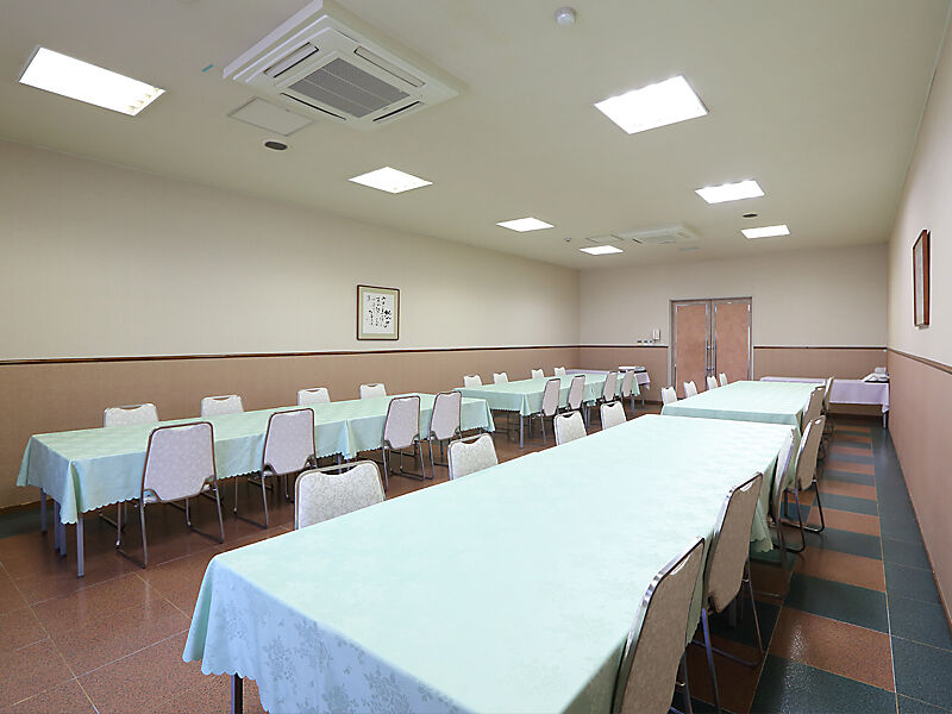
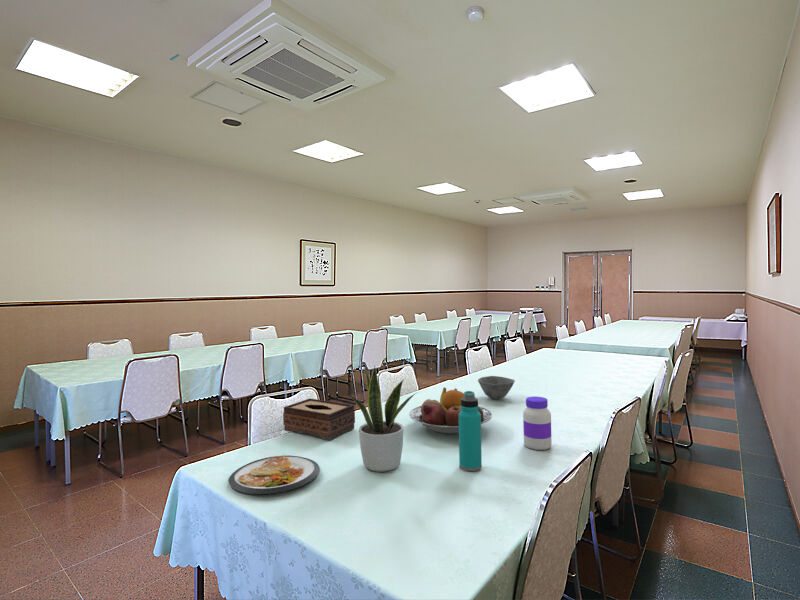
+ fruit bowl [408,386,493,435]
+ tissue box [282,398,356,441]
+ potted plant [347,366,417,473]
+ water bottle [458,390,483,472]
+ dish [228,455,321,497]
+ bowl [477,375,516,400]
+ jar [522,395,553,451]
